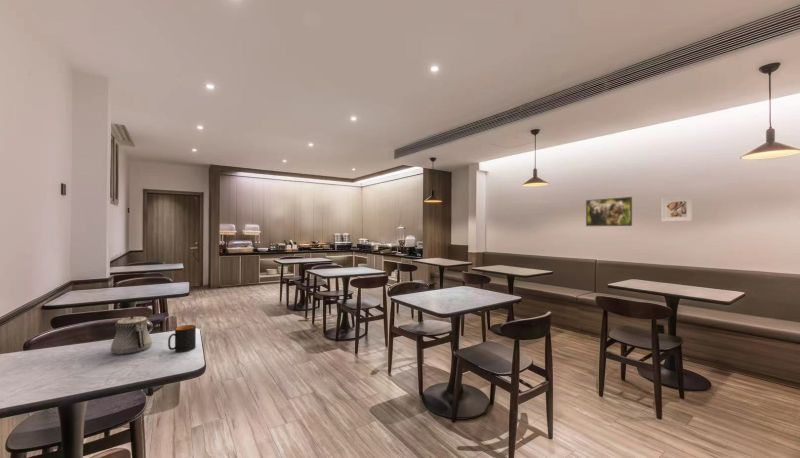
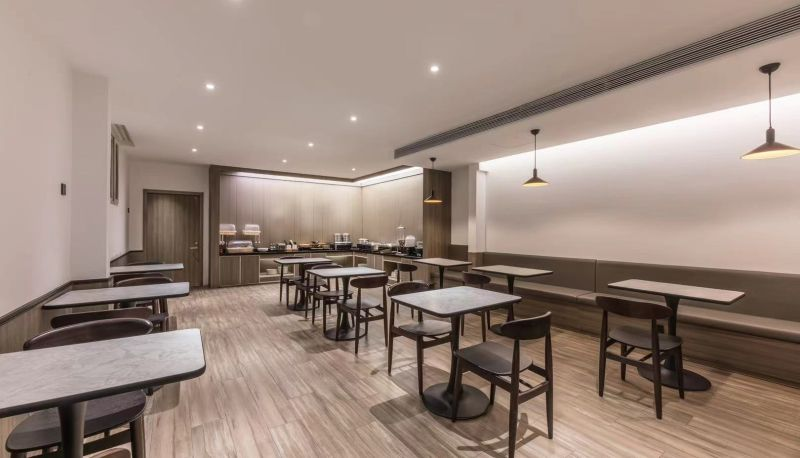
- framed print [585,196,633,227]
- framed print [661,195,694,223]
- teapot [110,315,153,356]
- mug [167,324,197,353]
